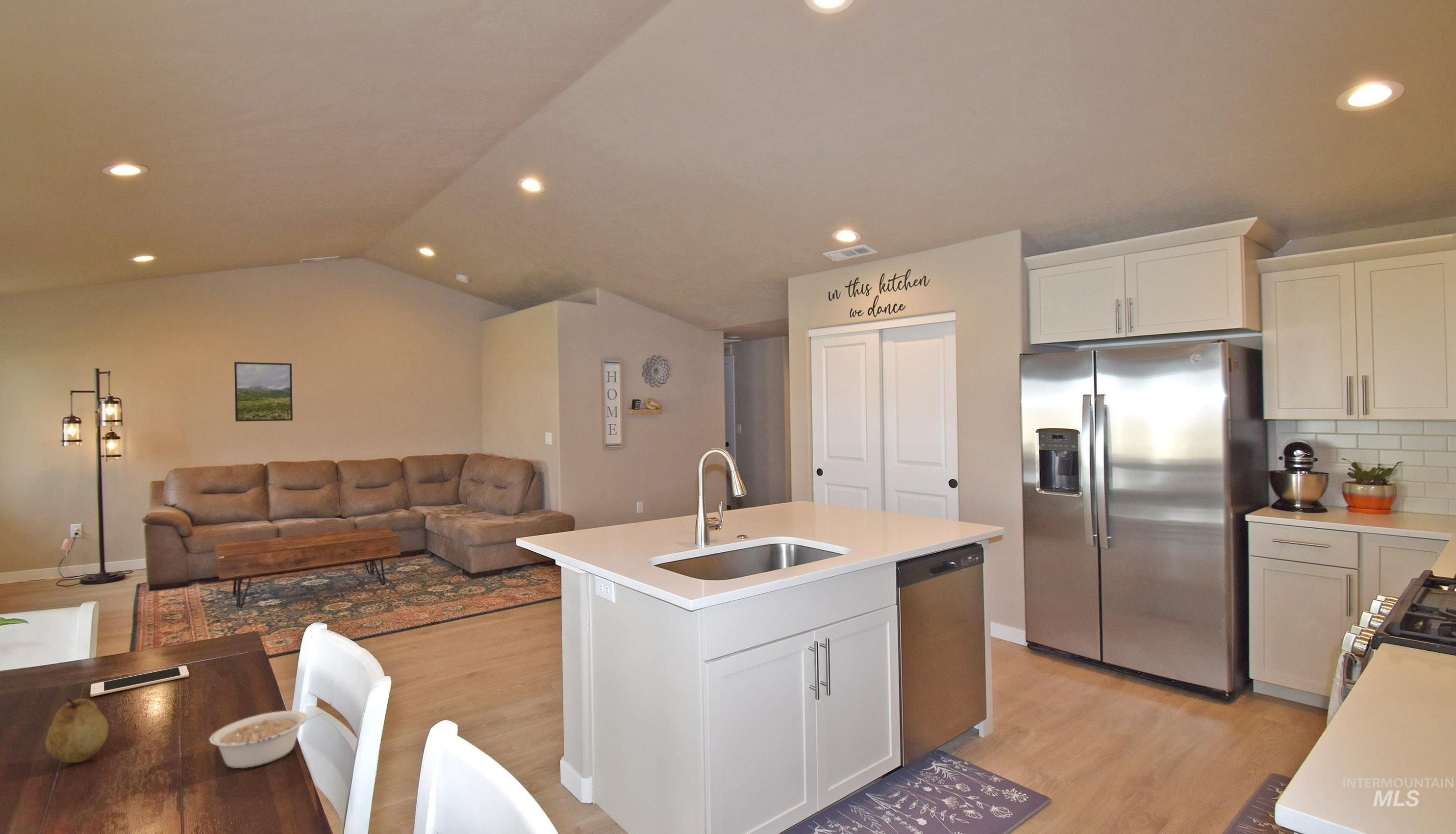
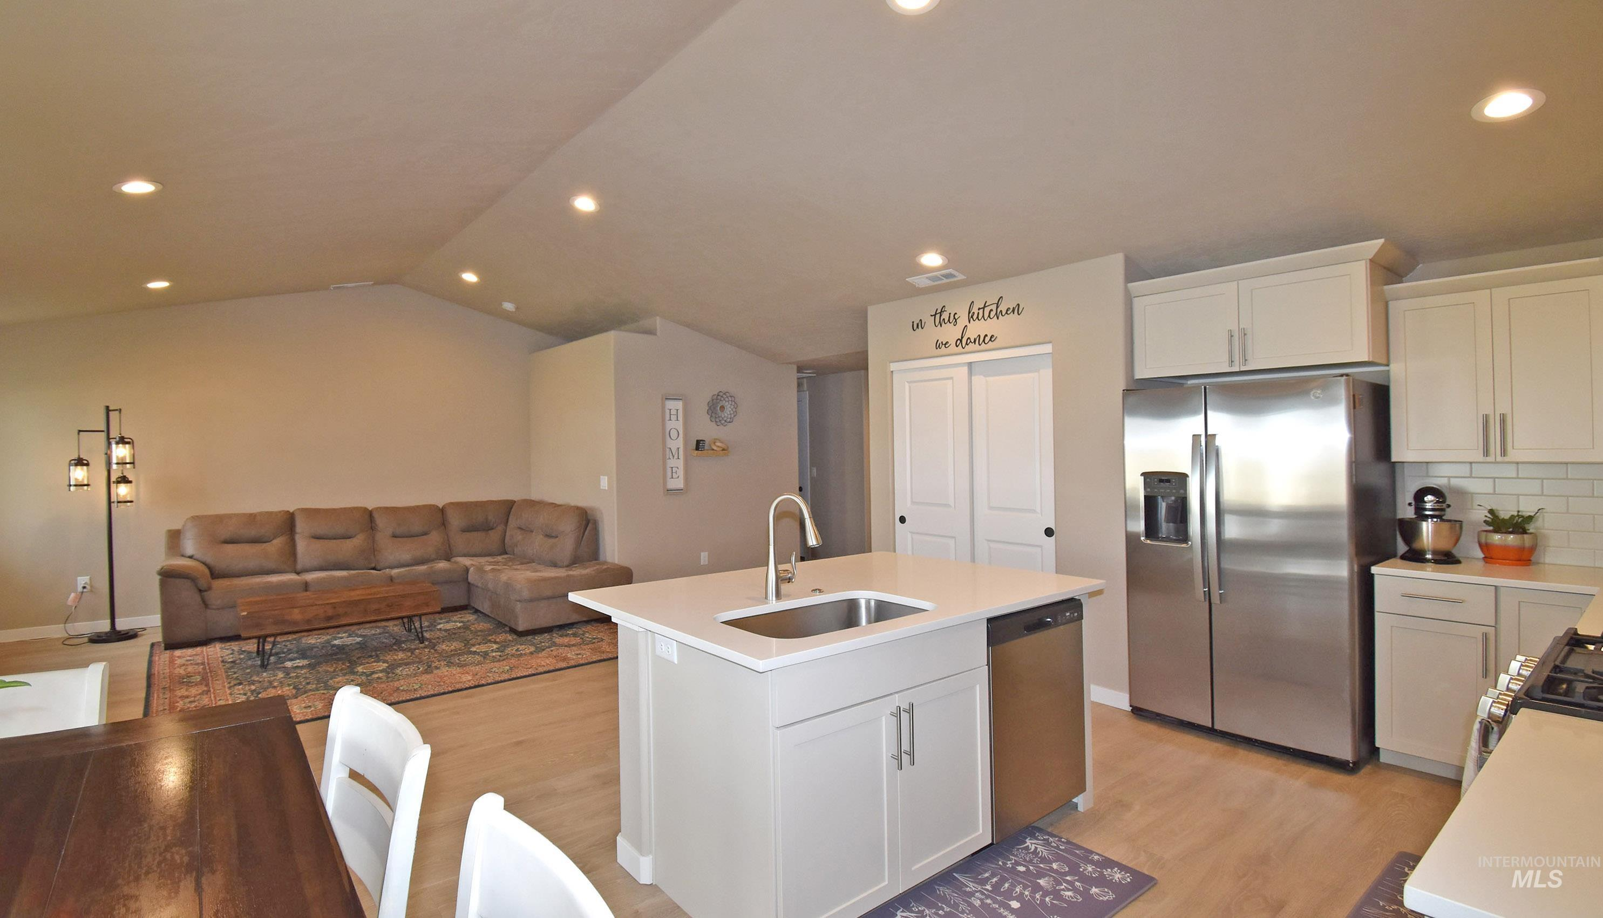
- cell phone [90,665,189,697]
- legume [209,710,323,769]
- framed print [234,362,293,422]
- fruit [45,696,109,763]
